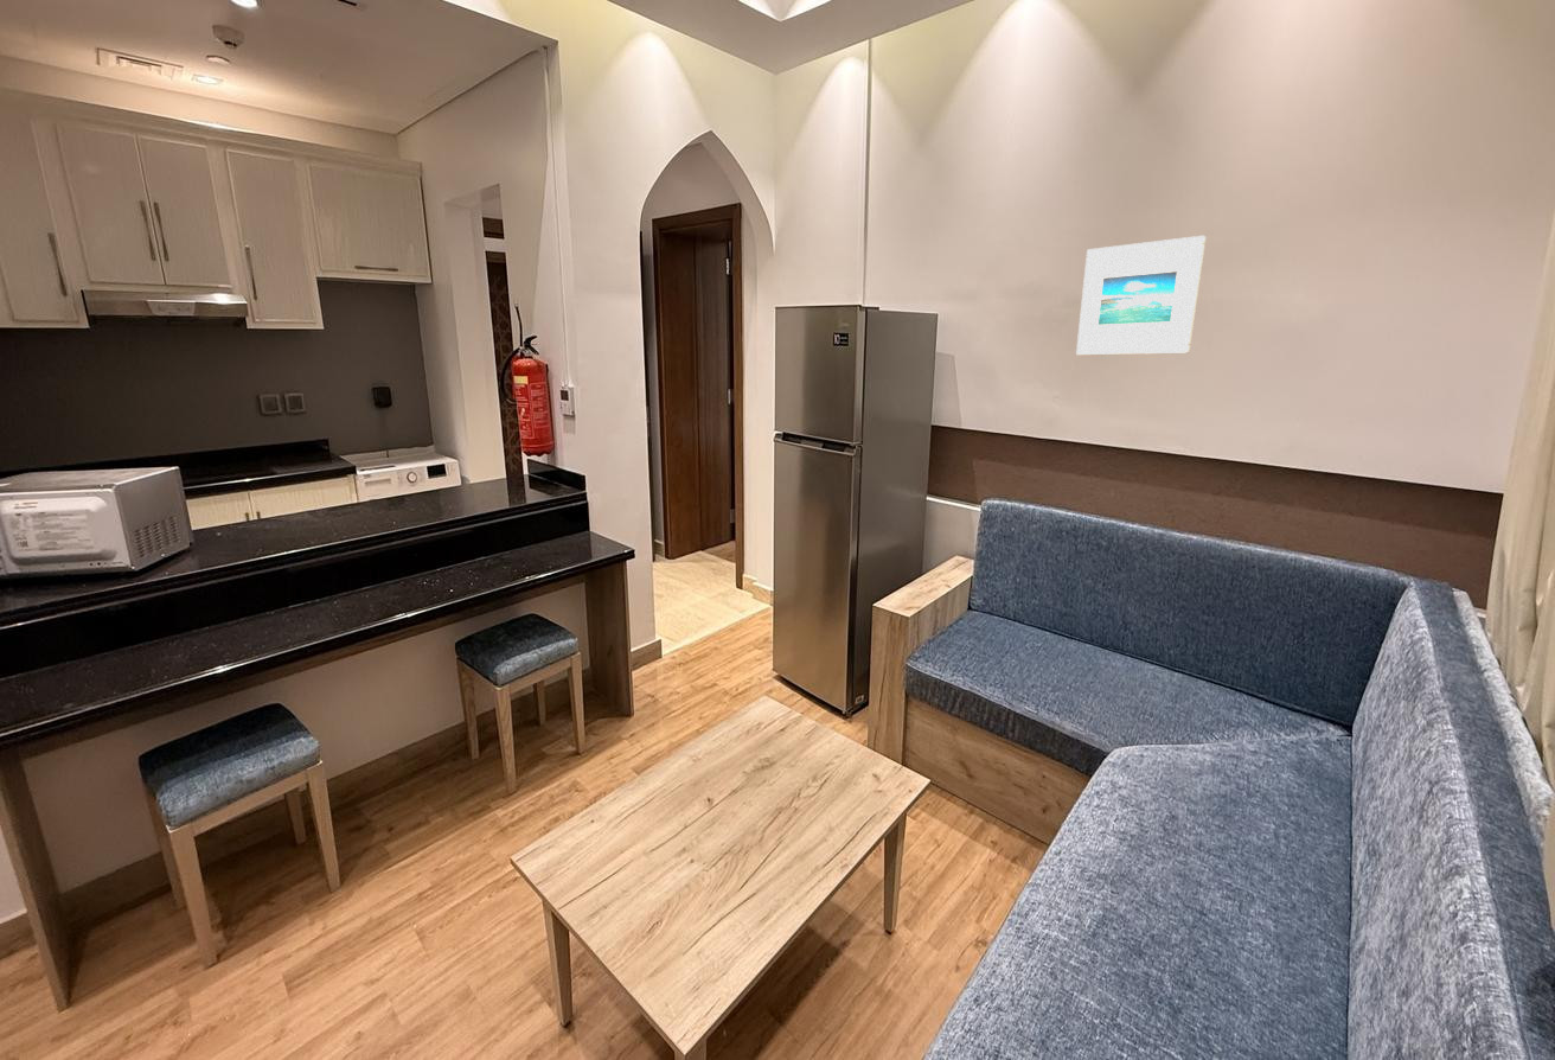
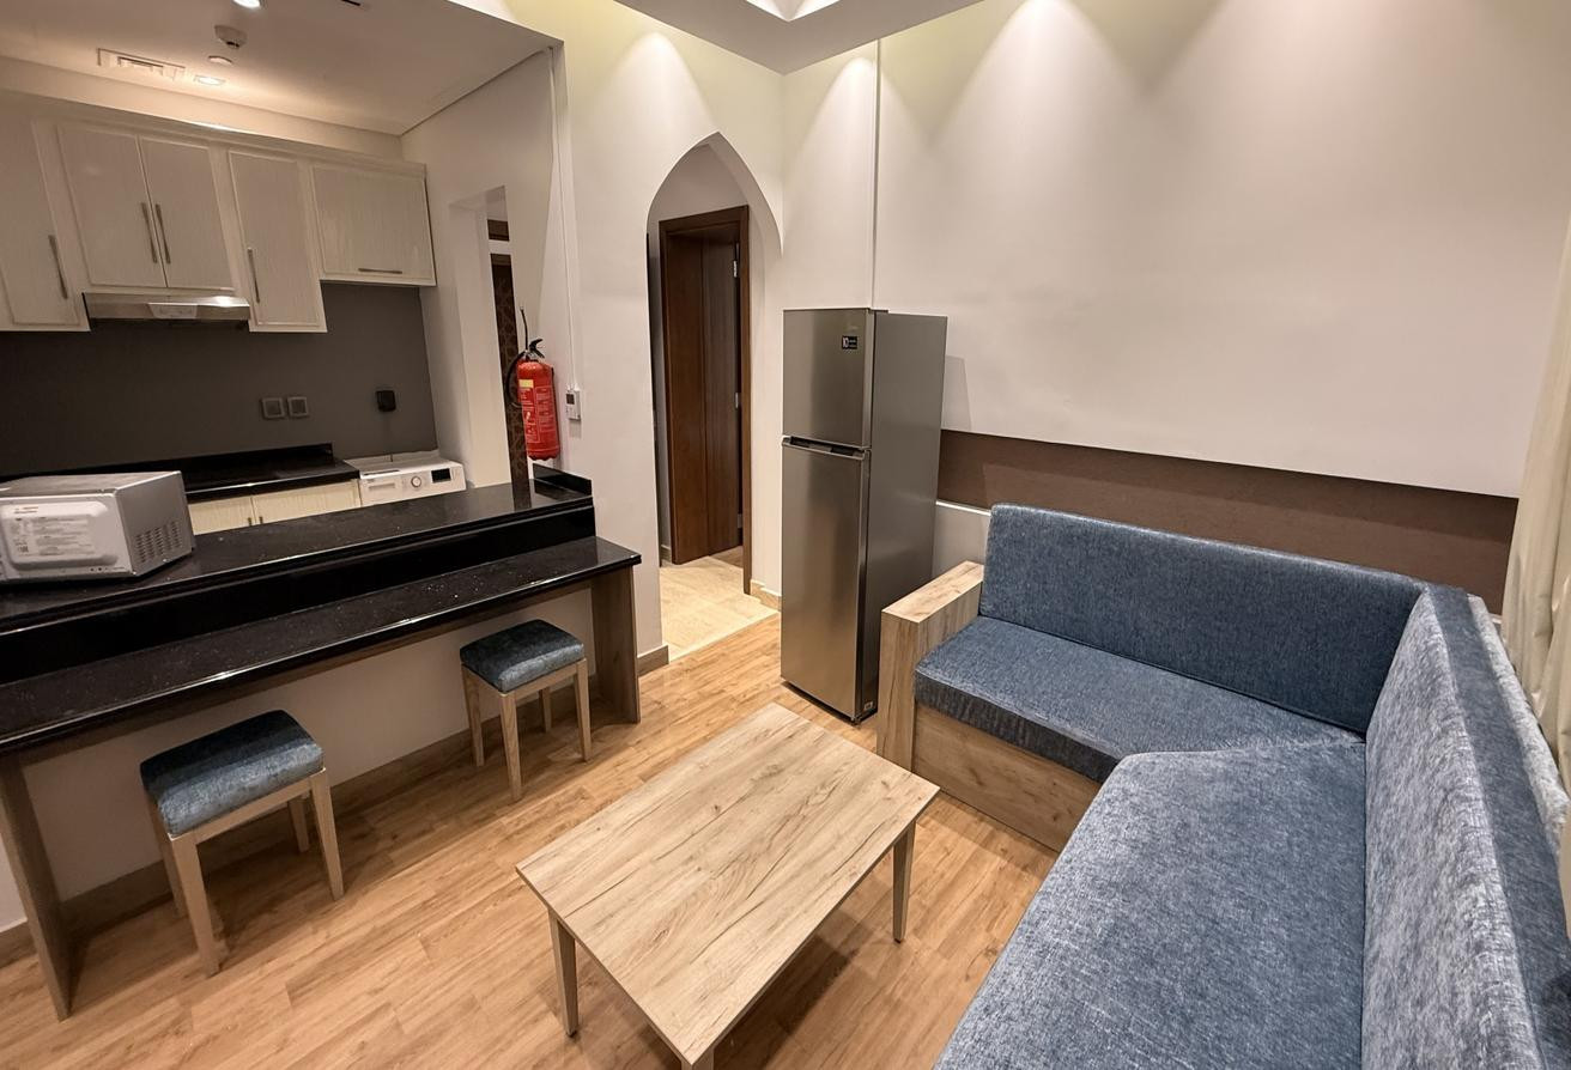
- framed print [1075,235,1207,356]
